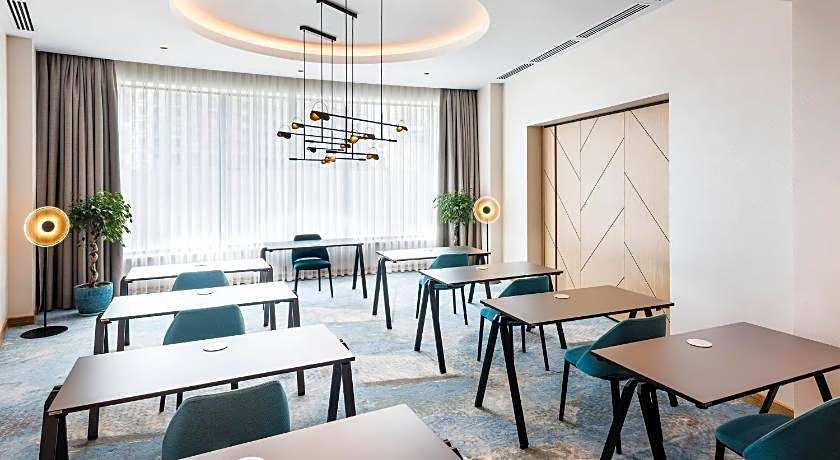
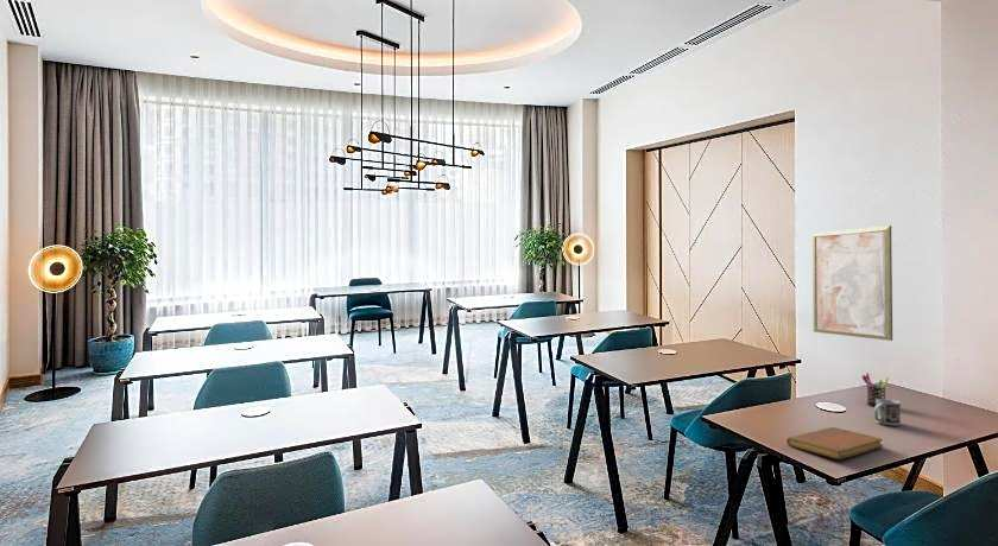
+ wall art [811,224,893,342]
+ notebook [785,426,884,461]
+ pen holder [861,372,890,407]
+ cup [873,399,902,427]
